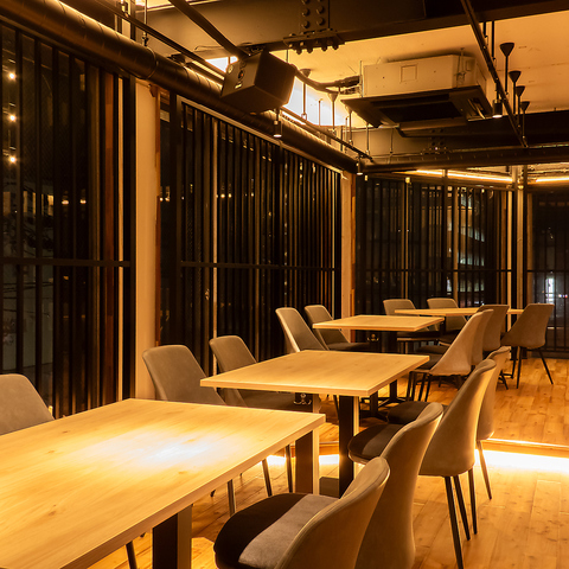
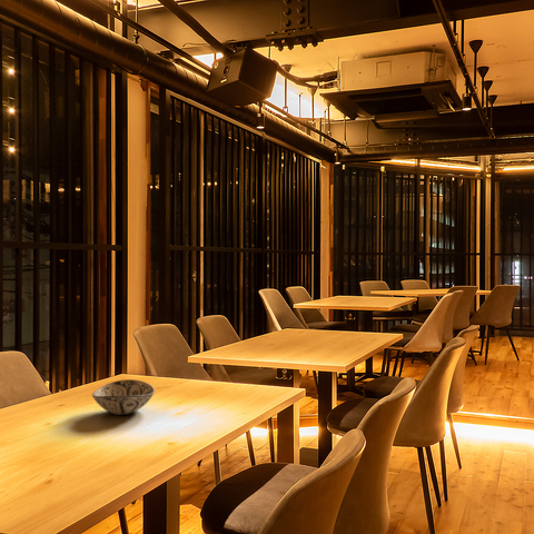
+ decorative bowl [91,378,156,416]
